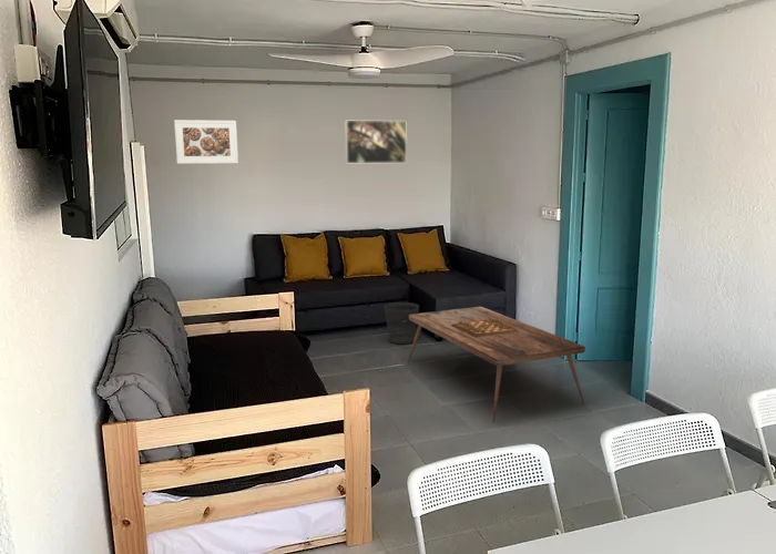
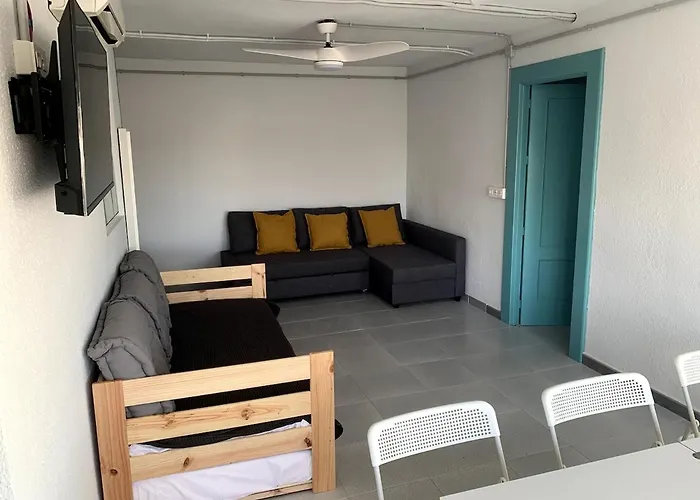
- wastebasket [384,301,420,345]
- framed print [344,120,408,164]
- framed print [173,119,239,165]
- coffee table [406,306,586,423]
